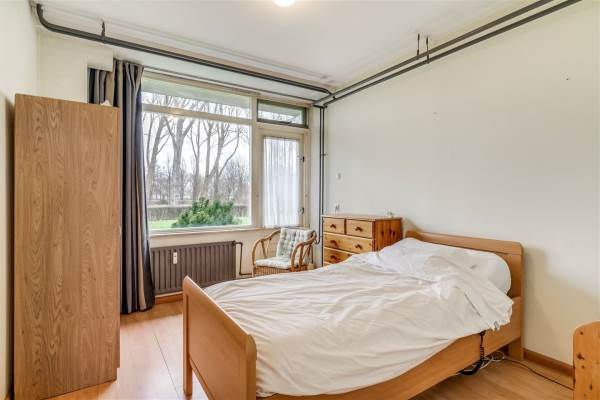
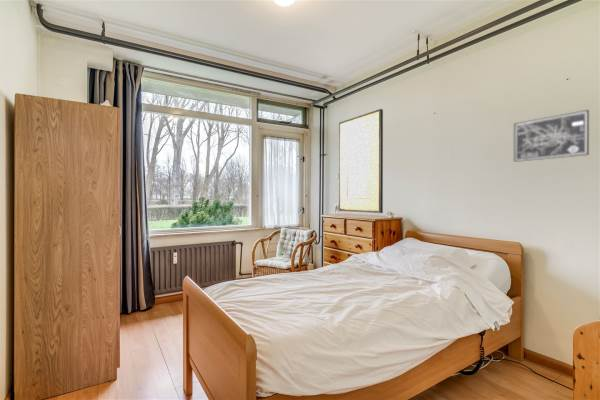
+ home mirror [338,108,384,214]
+ wall art [513,109,590,163]
